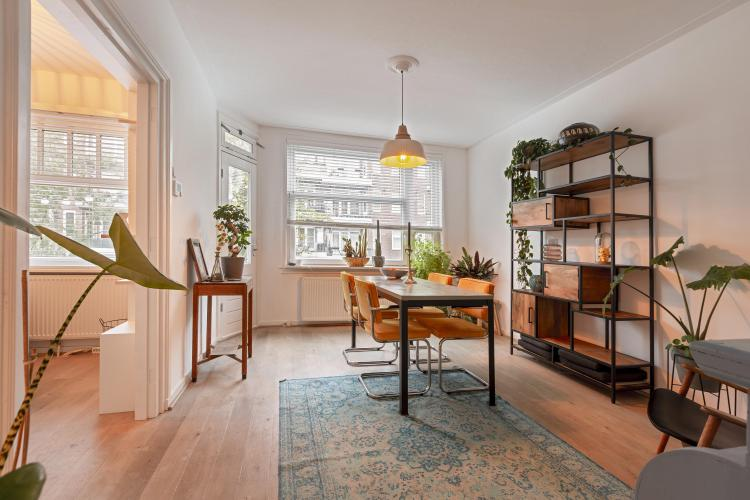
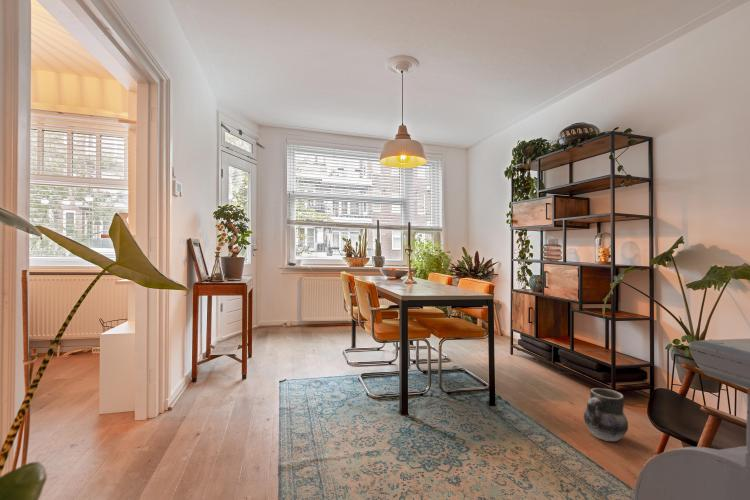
+ ceramic jug [583,387,629,442]
